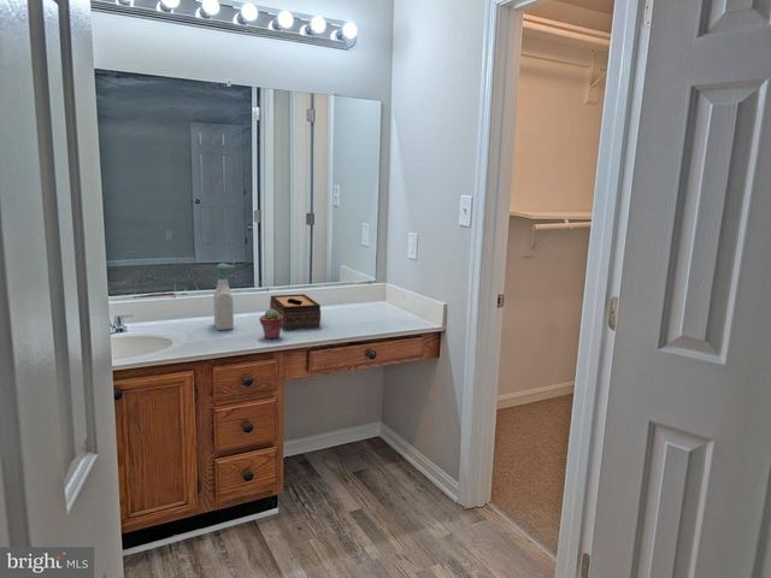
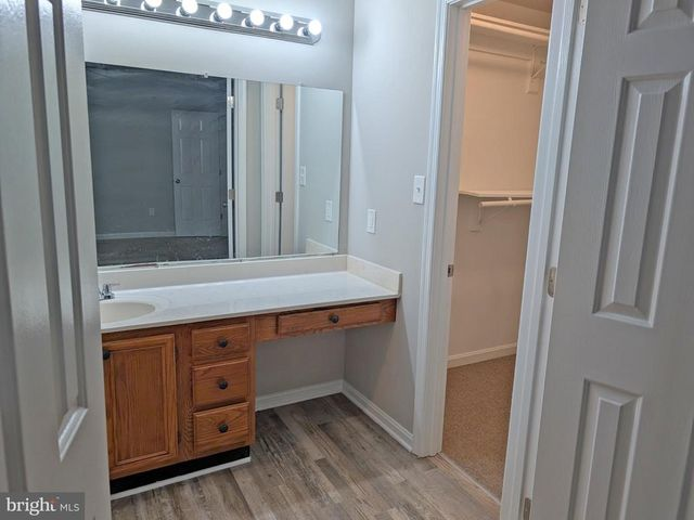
- potted succulent [259,308,283,340]
- tissue box [269,293,322,331]
- soap bottle [212,263,236,331]
